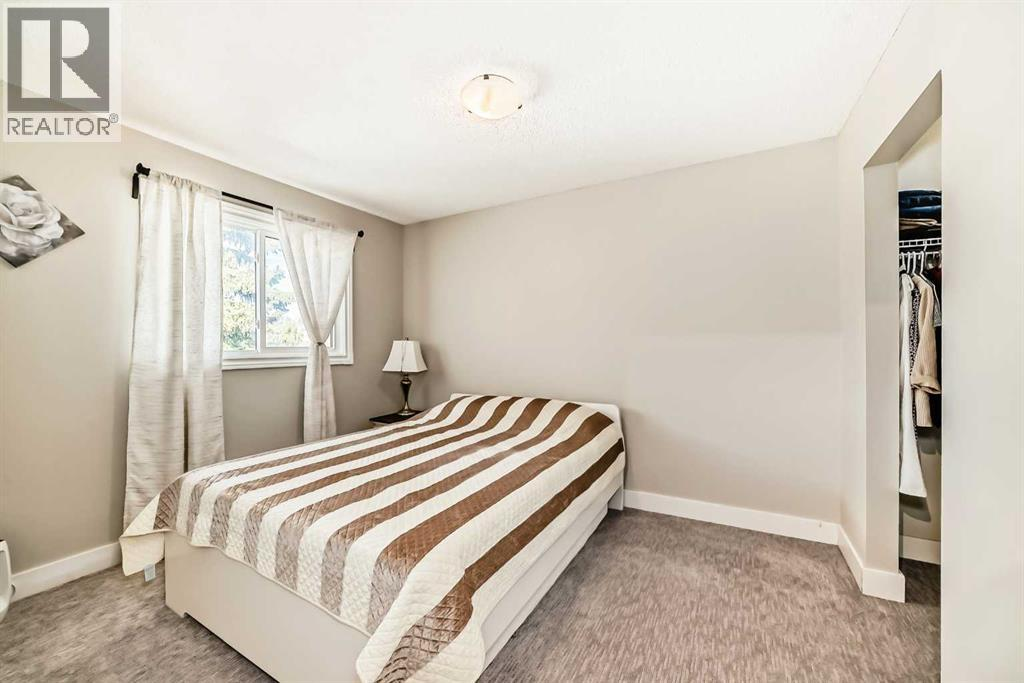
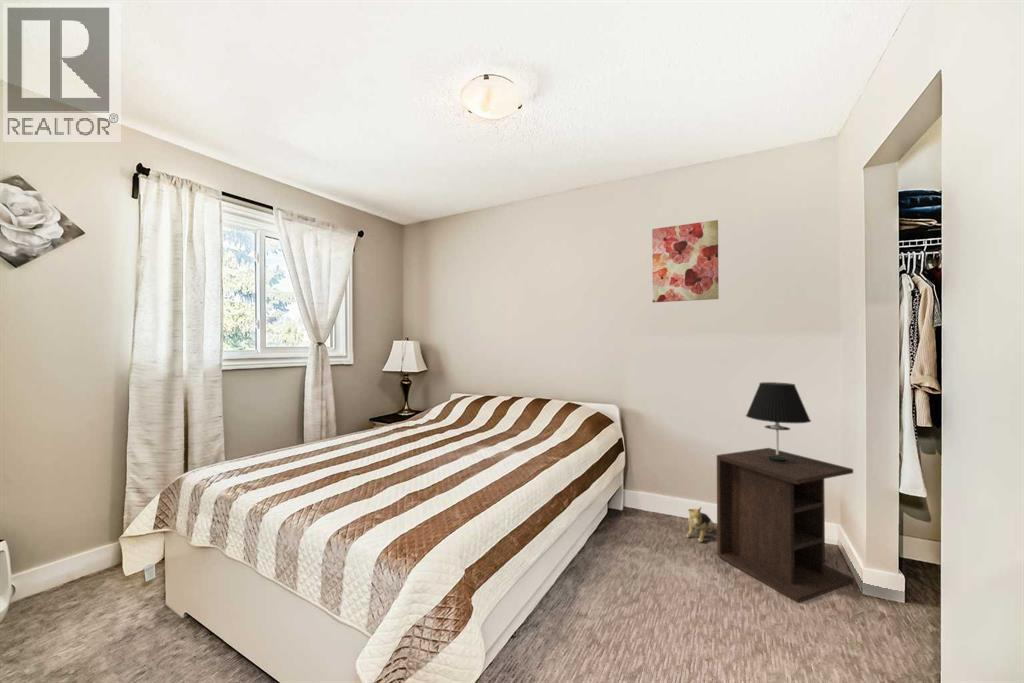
+ table lamp [745,381,812,463]
+ nightstand [716,447,855,604]
+ wall art [651,219,720,303]
+ plush toy [685,506,715,543]
